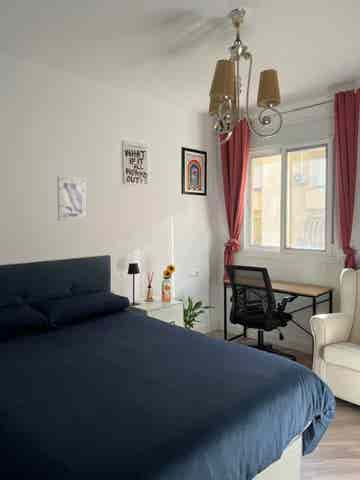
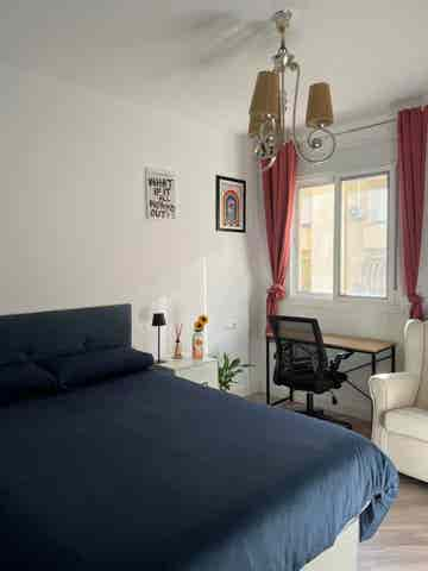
- wall art [57,175,87,222]
